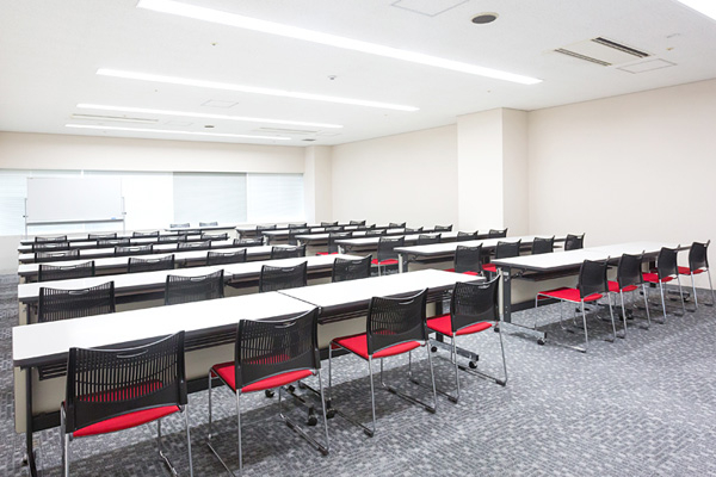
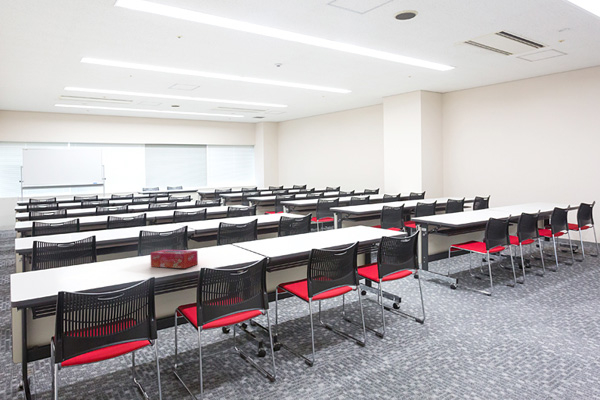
+ tissue box [150,249,199,269]
